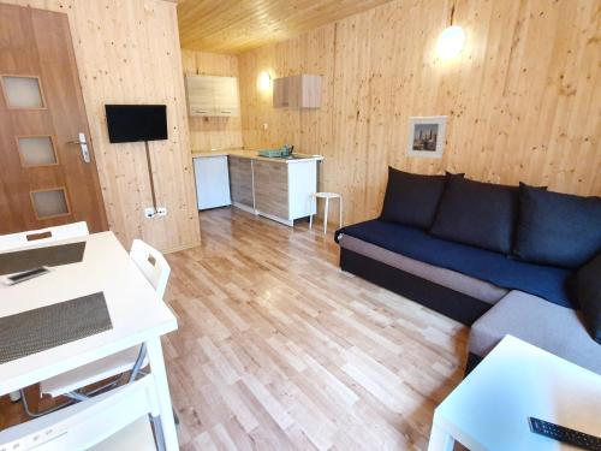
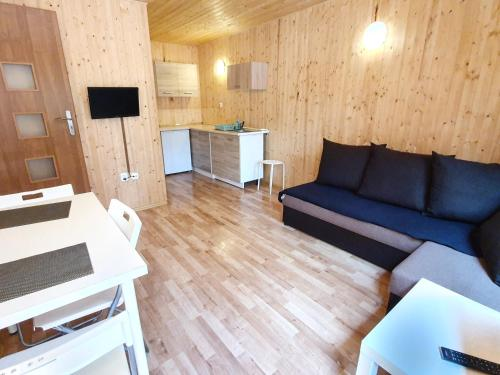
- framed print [405,114,448,160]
- cell phone [0,265,55,286]
